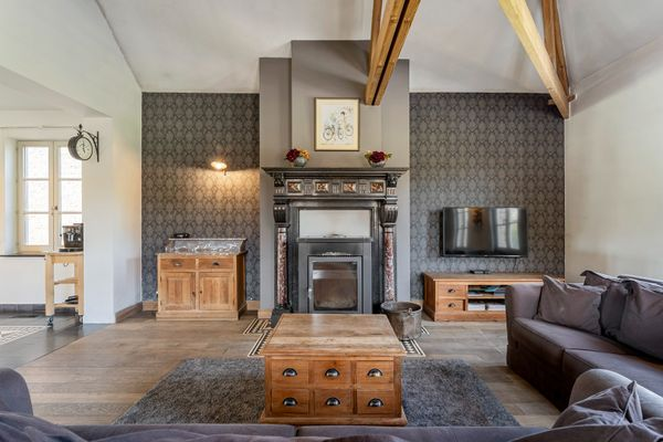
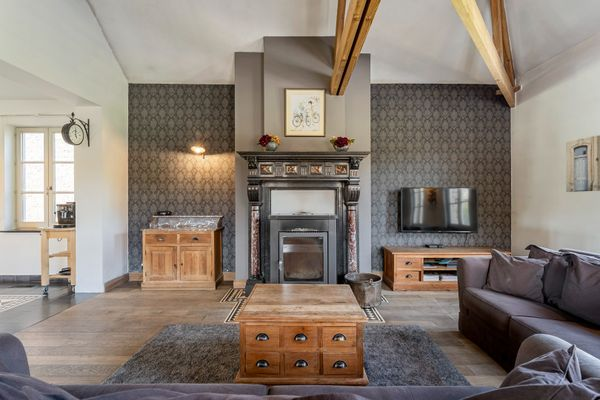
+ wall art [565,135,600,193]
